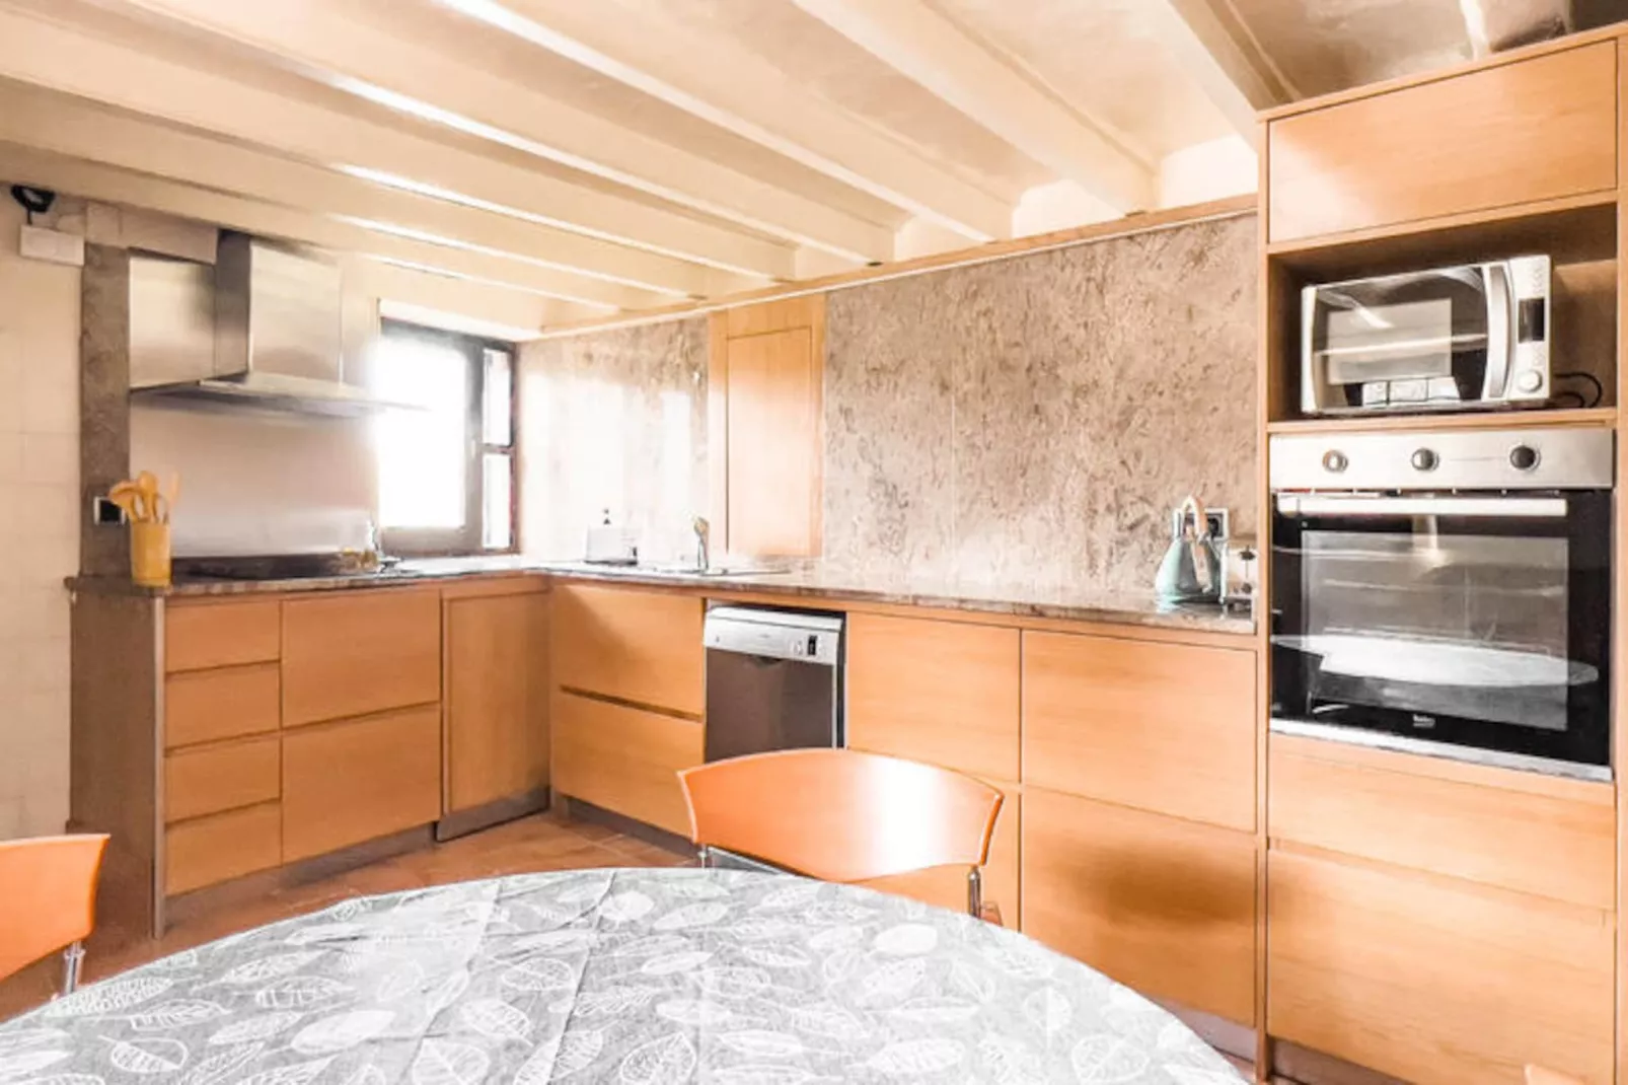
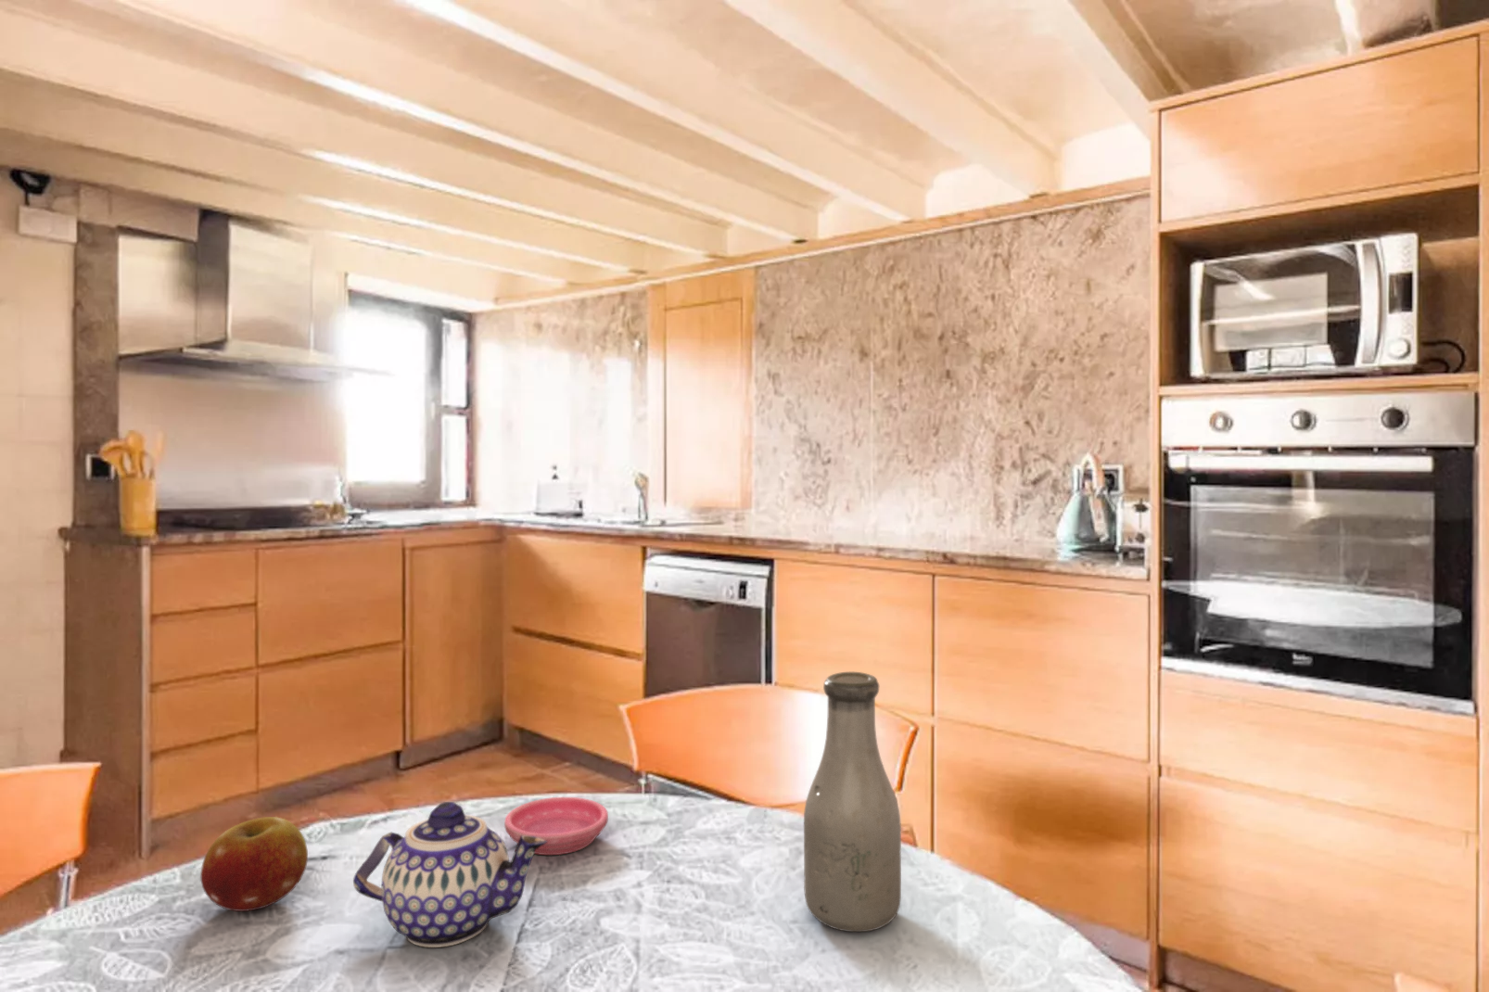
+ teapot [352,800,547,949]
+ bottle [803,671,902,932]
+ fruit [199,816,309,912]
+ saucer [504,796,609,856]
